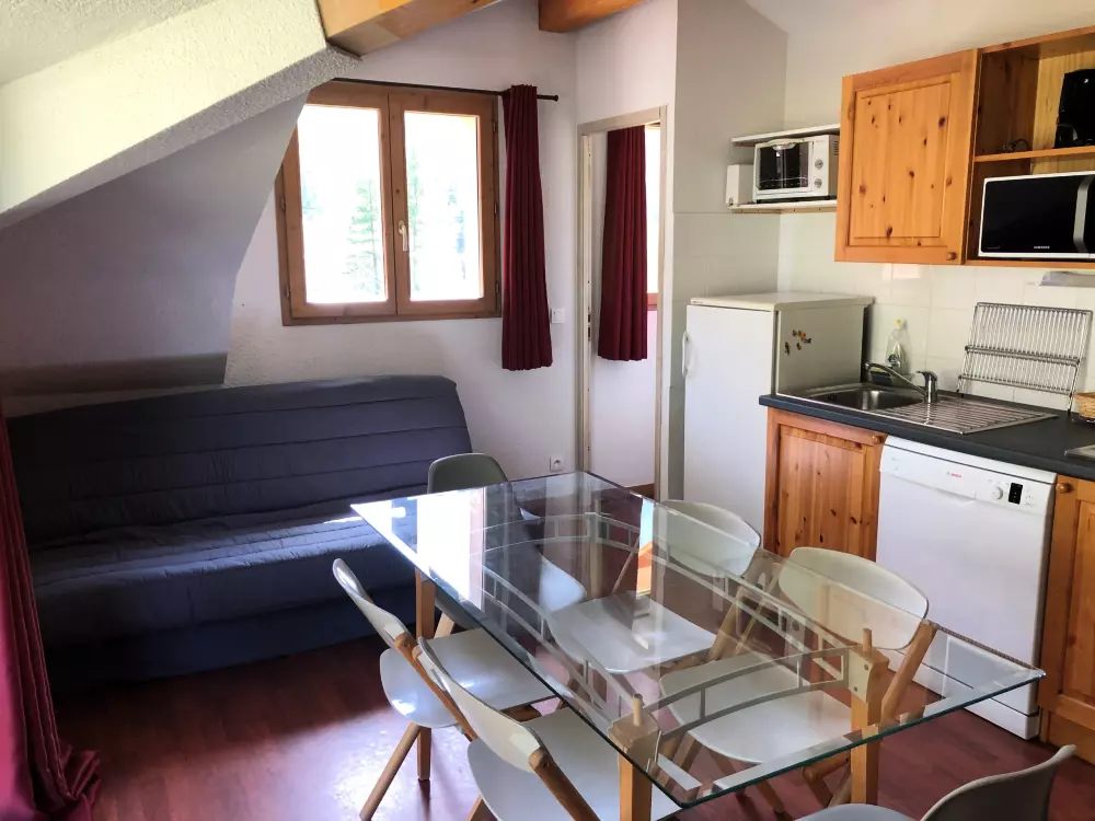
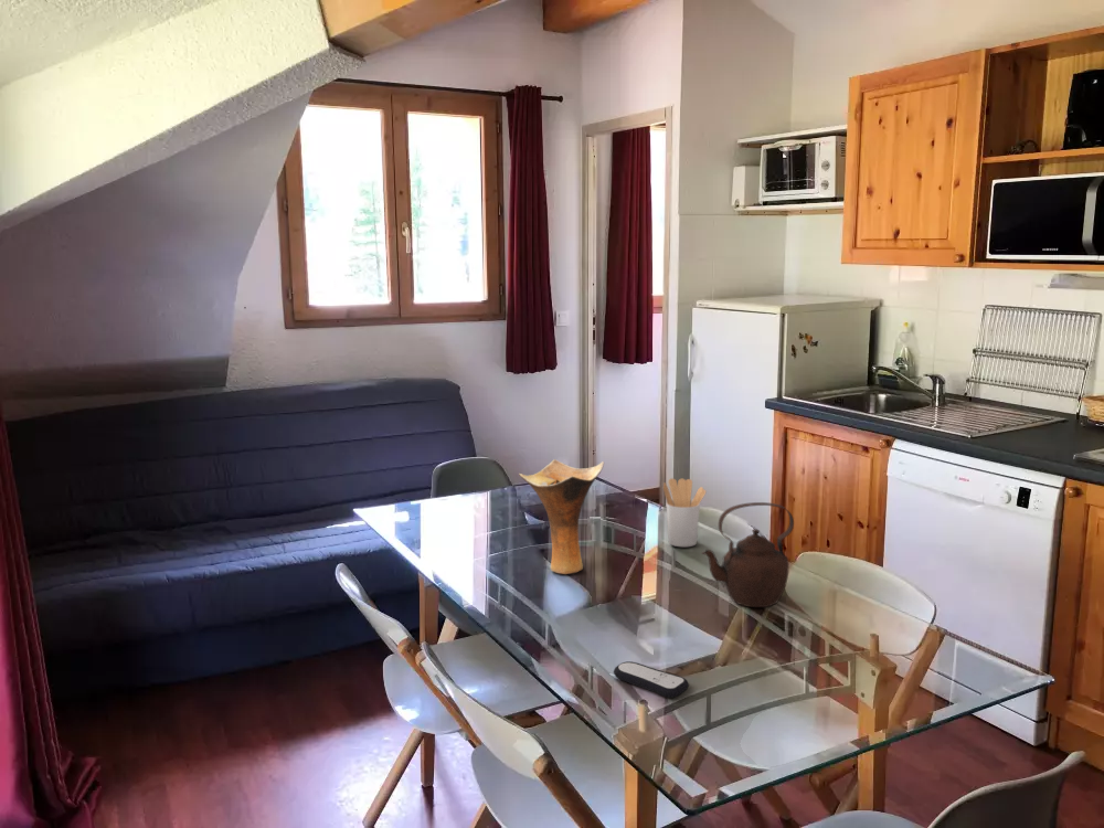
+ remote control [613,660,690,699]
+ vase [518,458,605,575]
+ utensil holder [662,477,708,548]
+ teapot [700,501,795,608]
